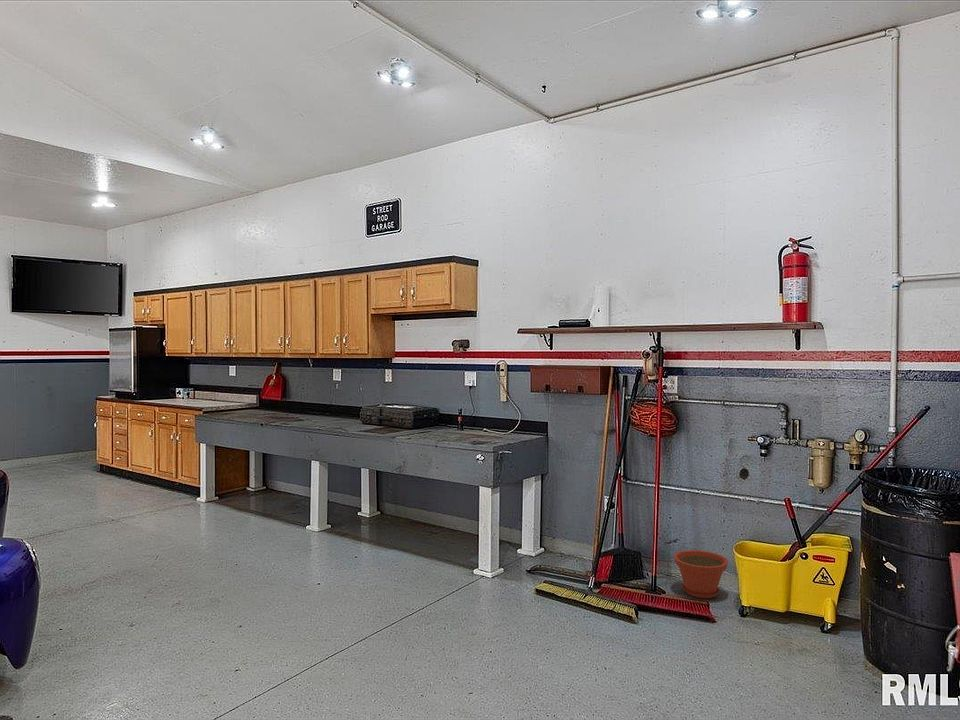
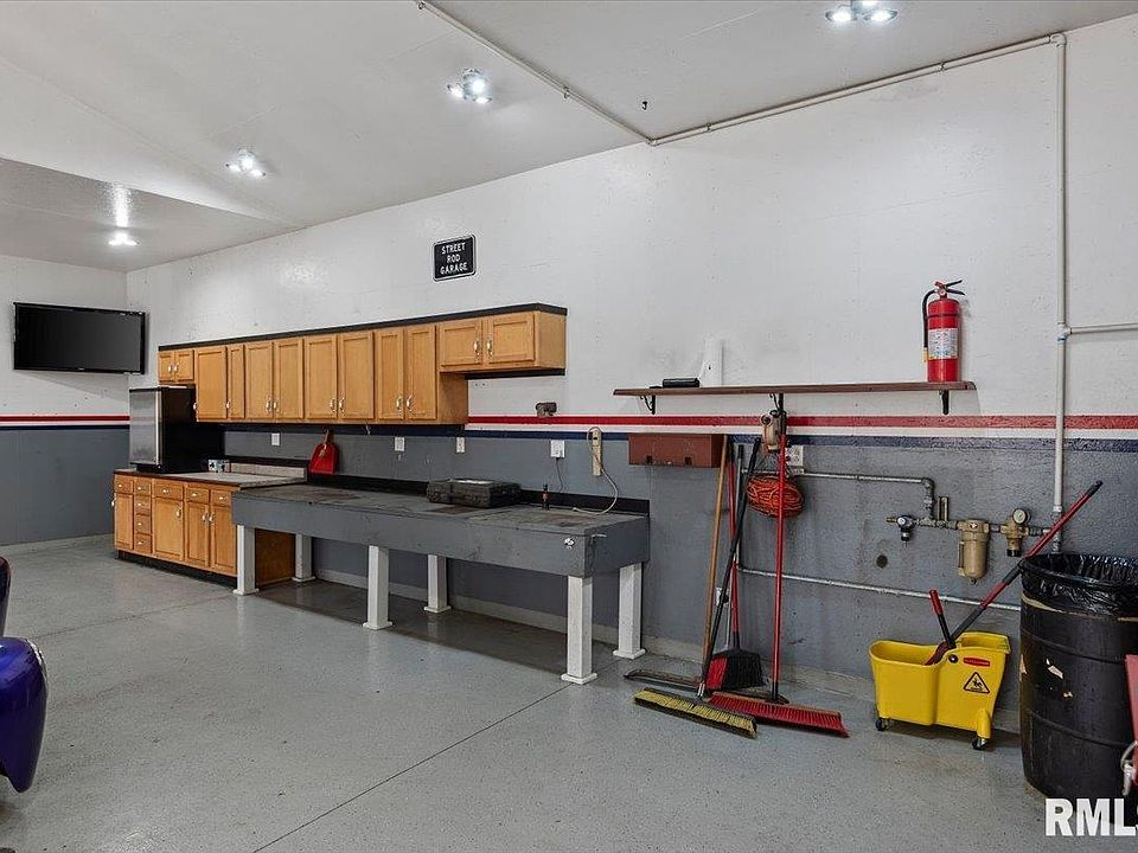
- plant pot [673,549,729,599]
